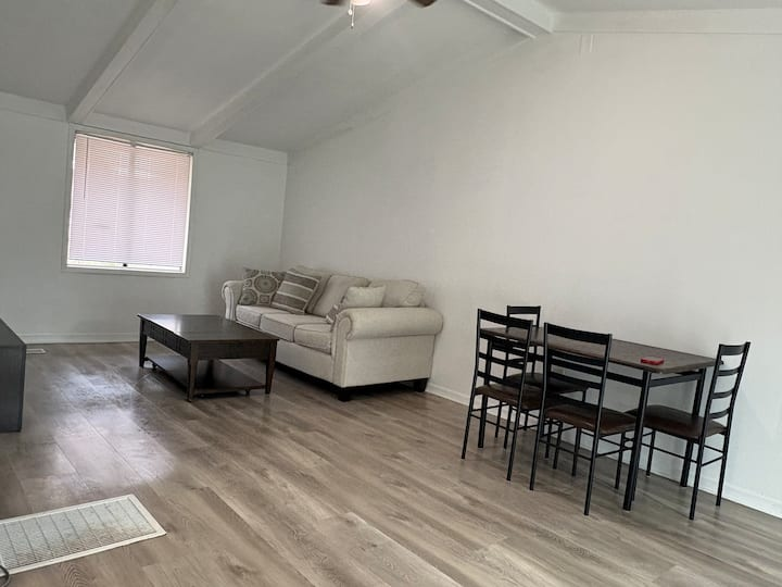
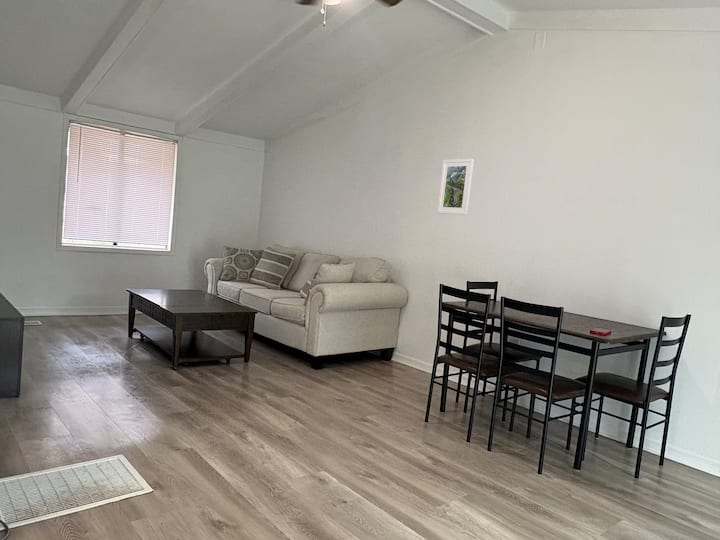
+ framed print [436,158,475,216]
